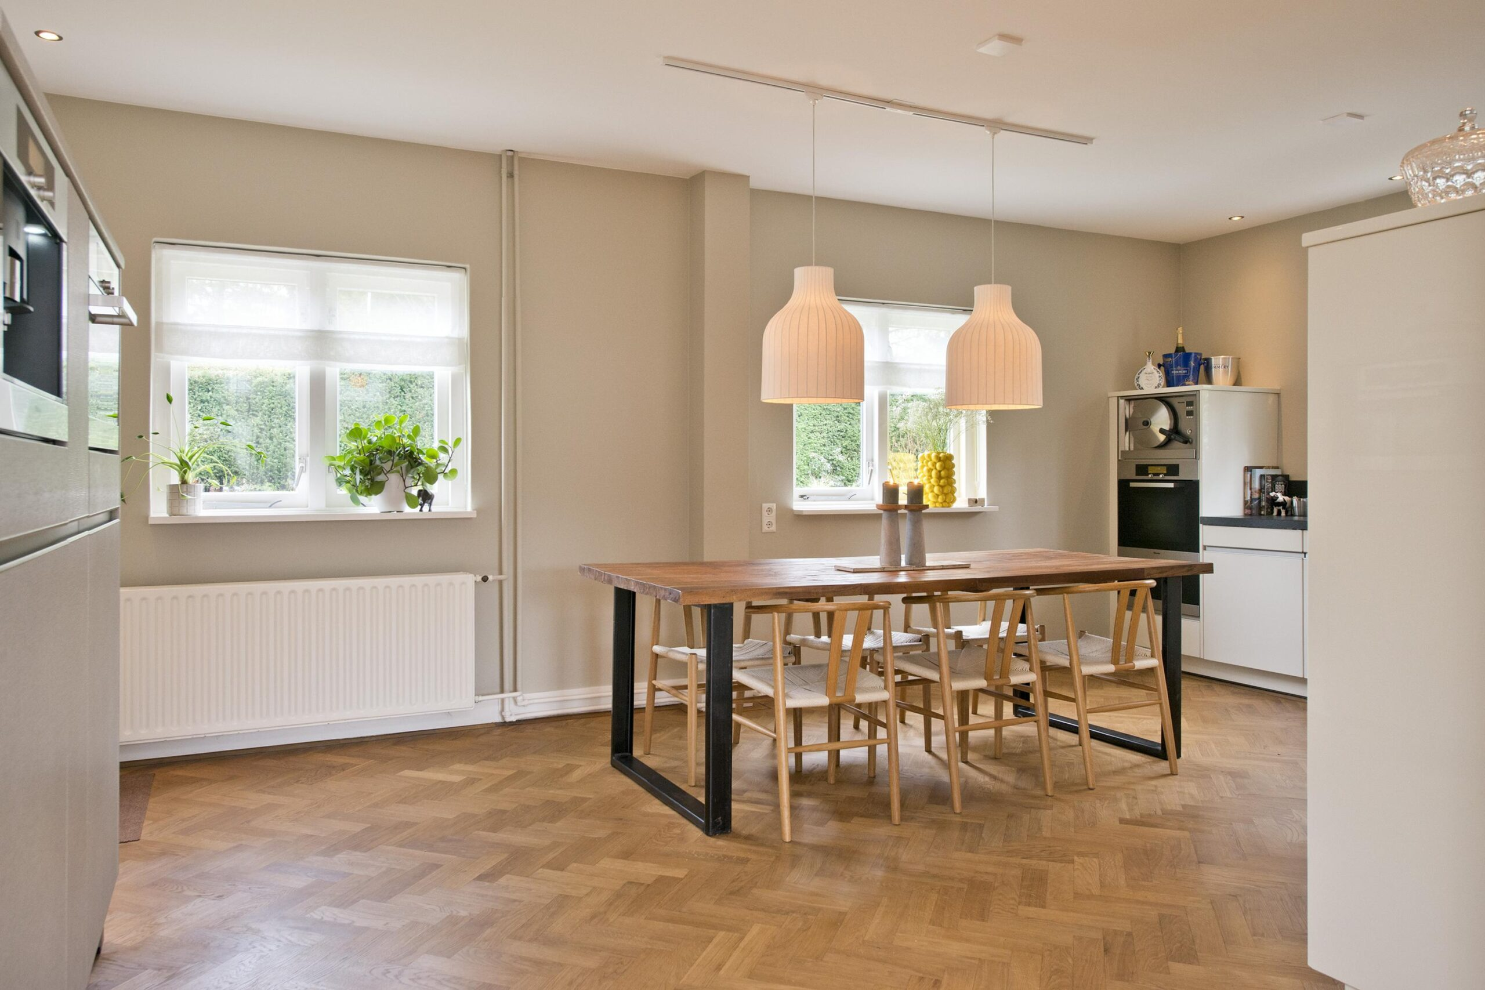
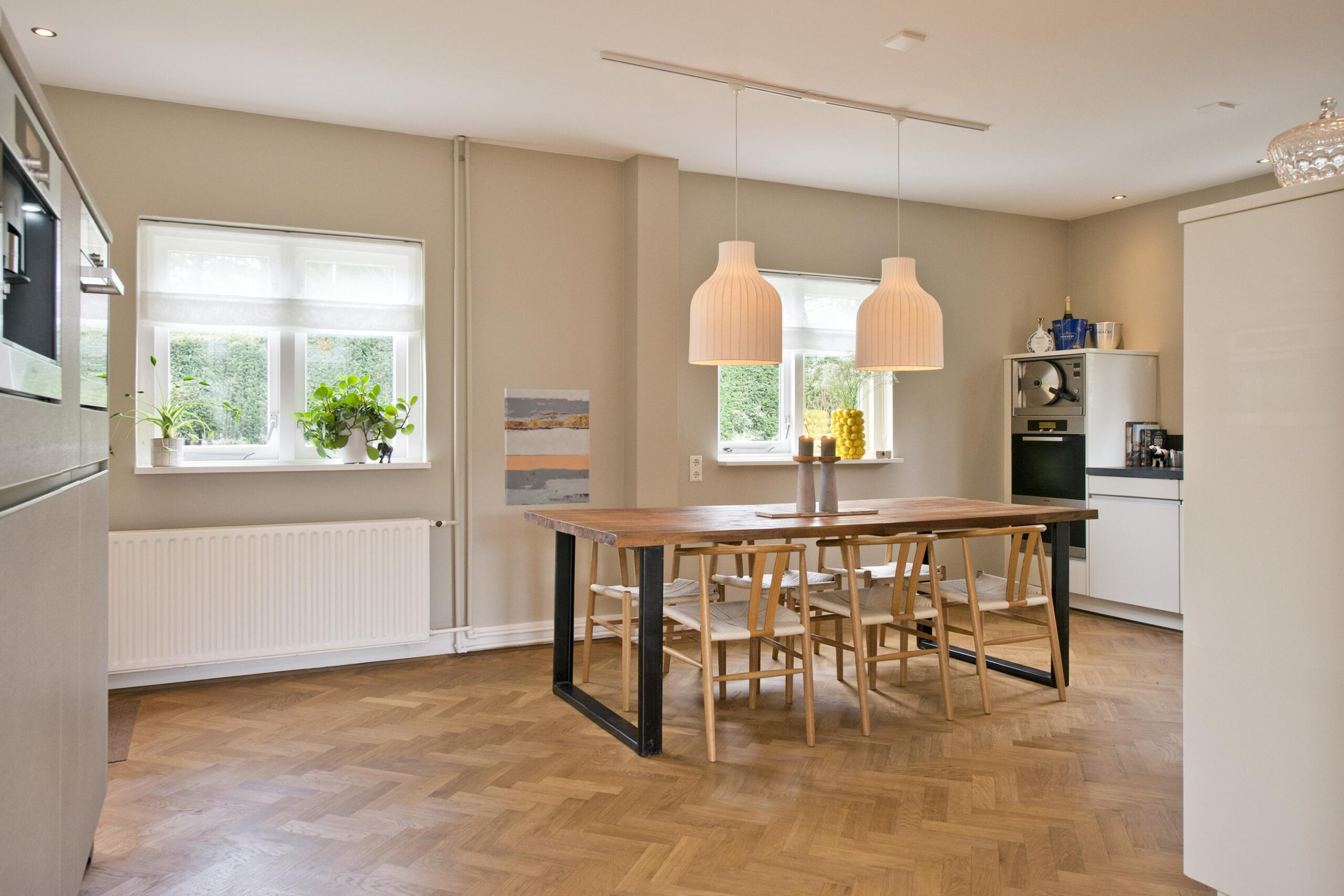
+ wall art [504,387,590,506]
